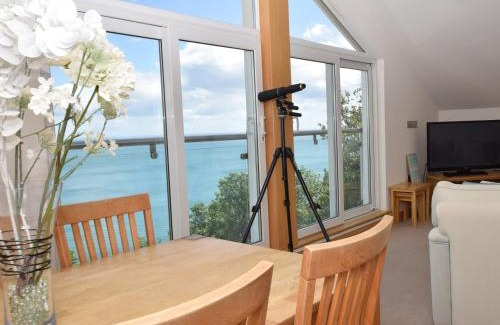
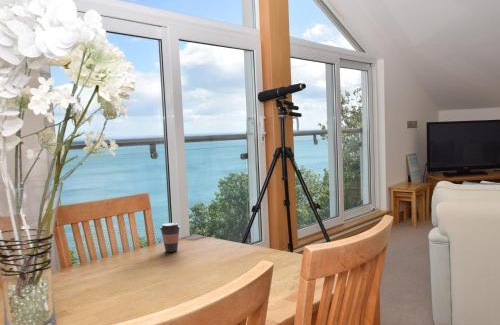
+ coffee cup [159,222,182,253]
